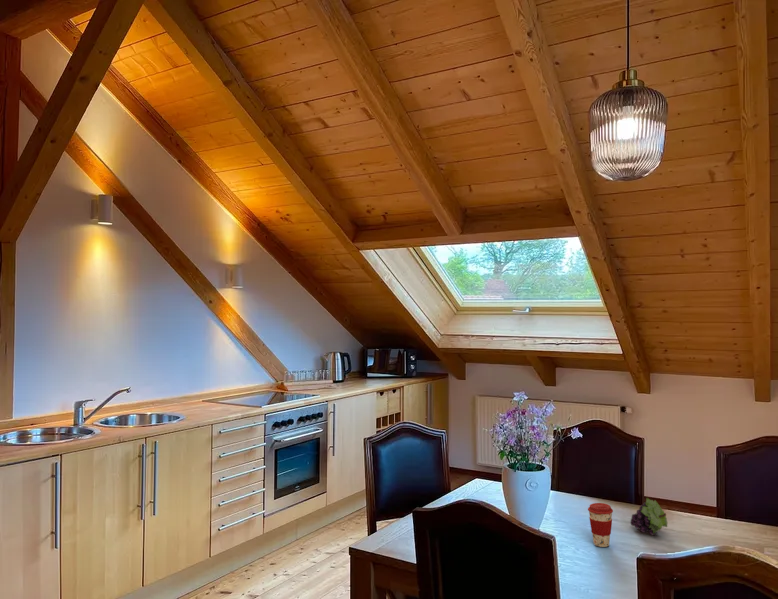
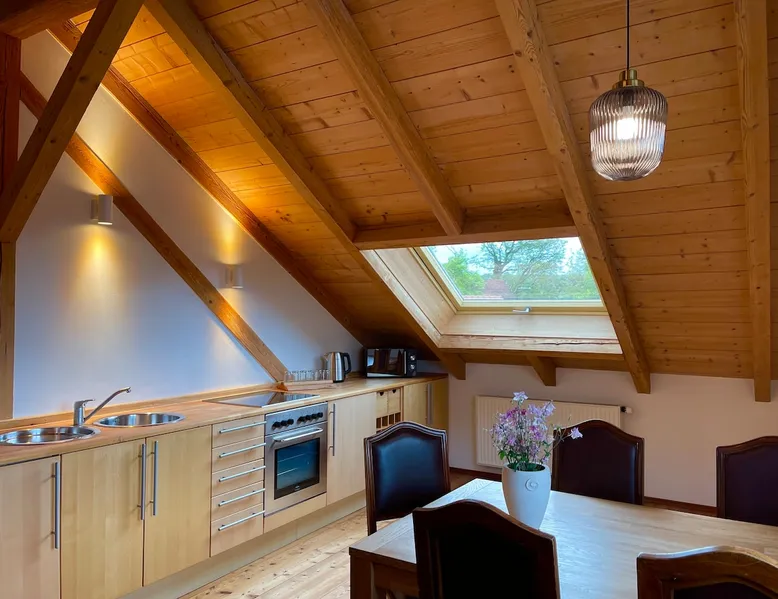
- fruit [629,497,668,536]
- coffee cup [587,502,614,548]
